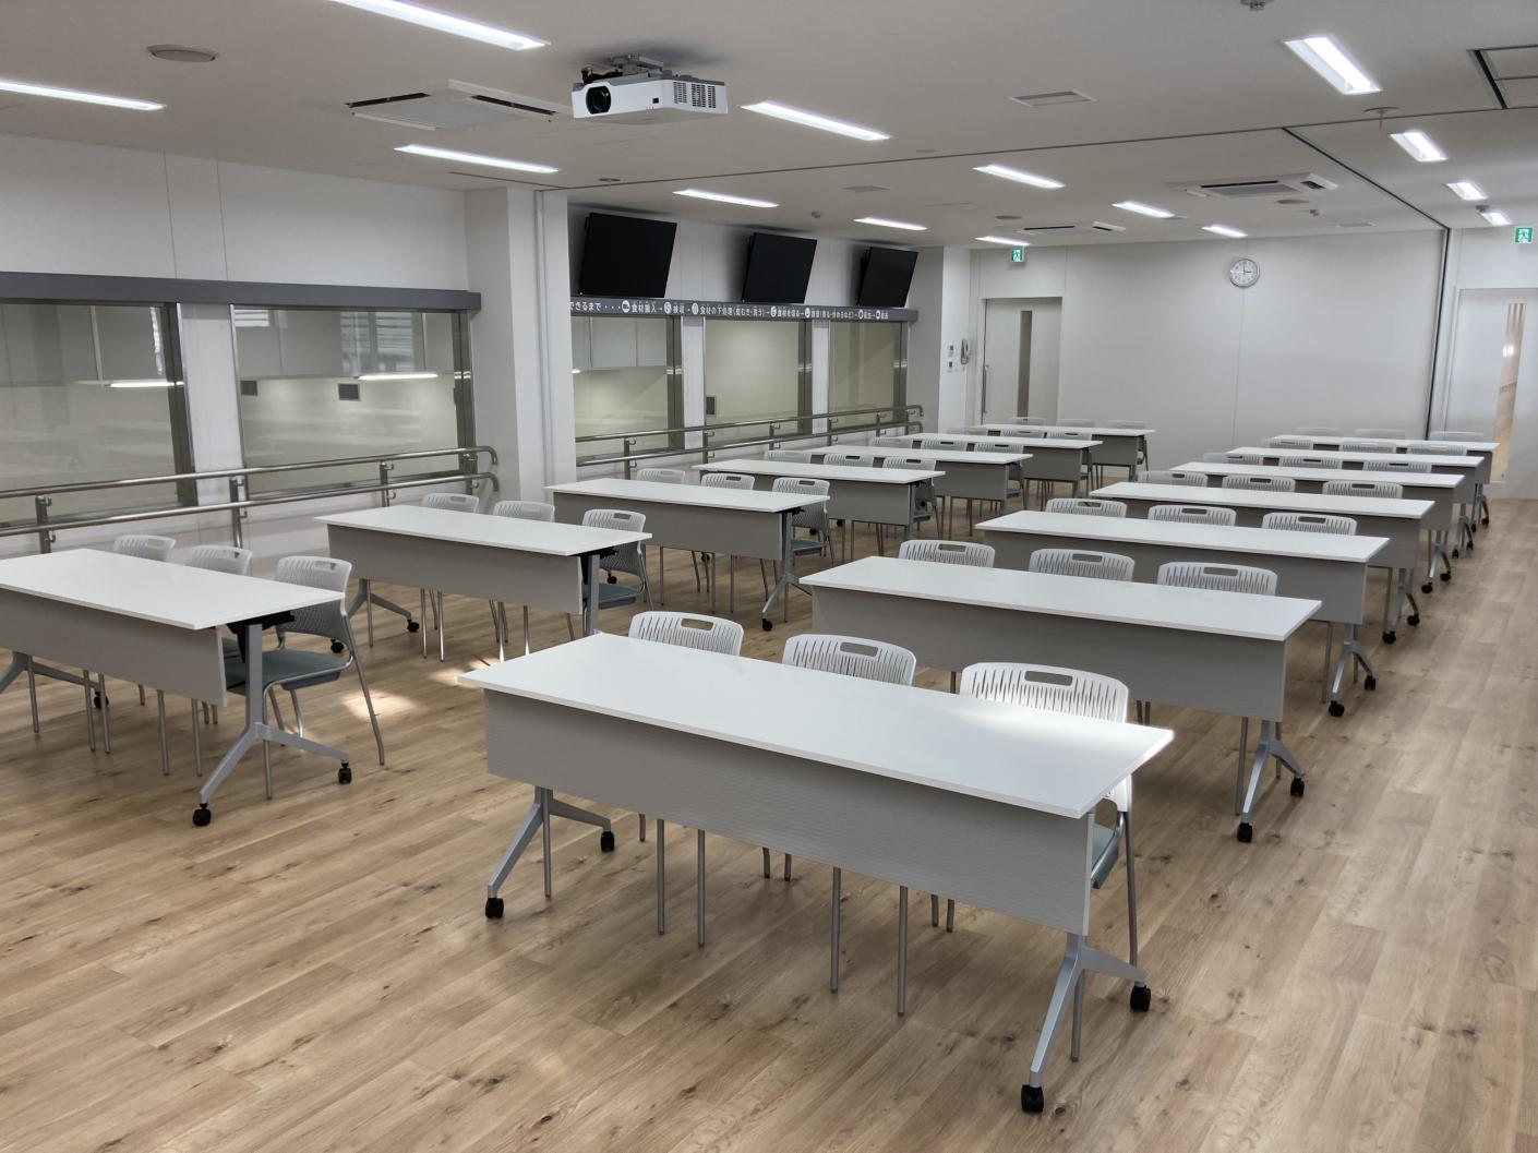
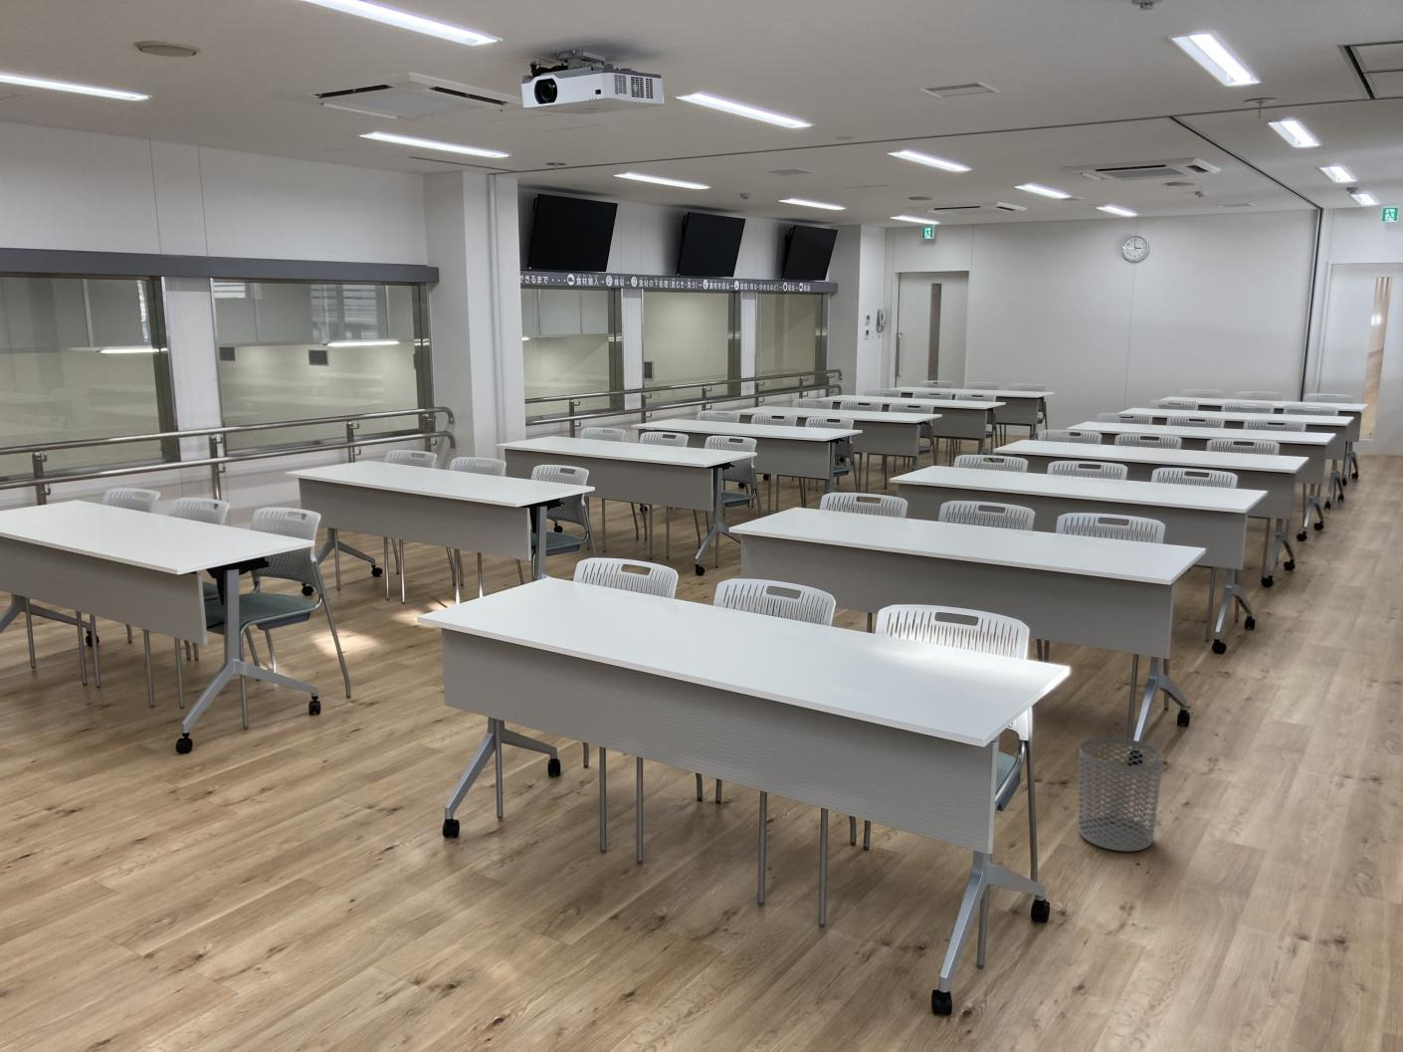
+ waste bin [1077,736,1164,852]
